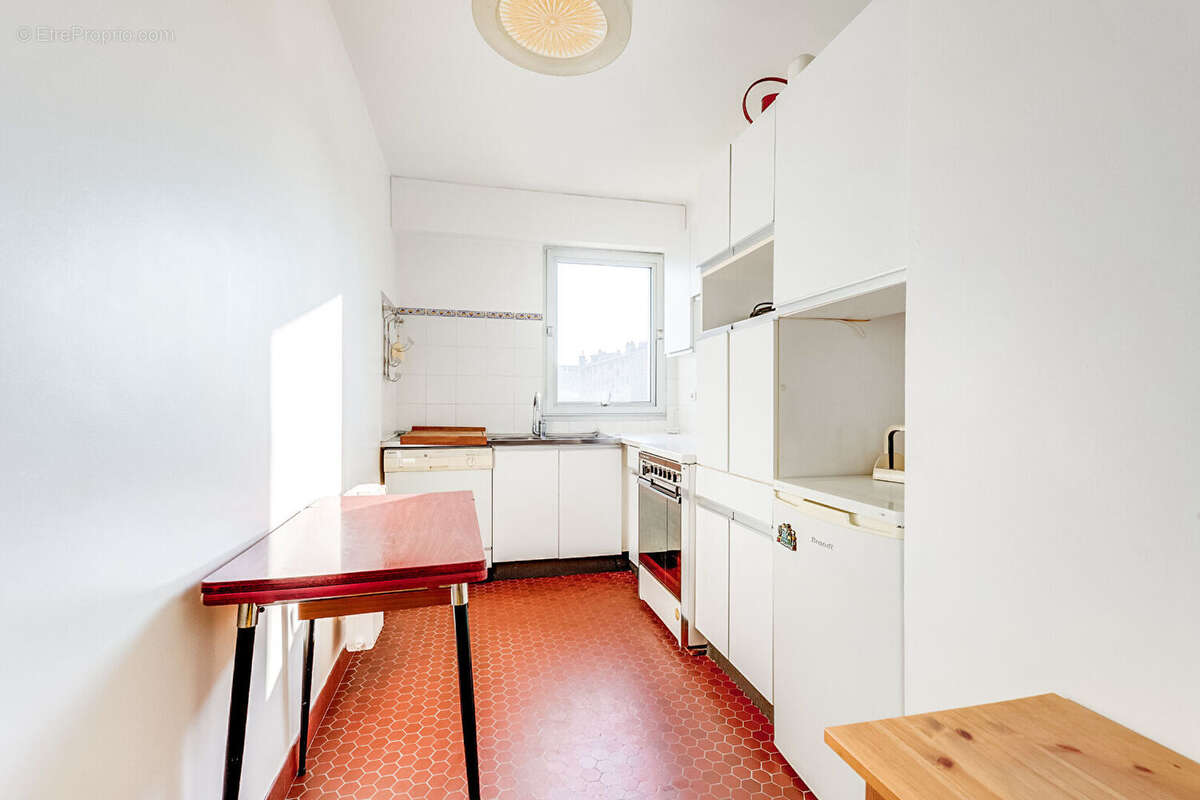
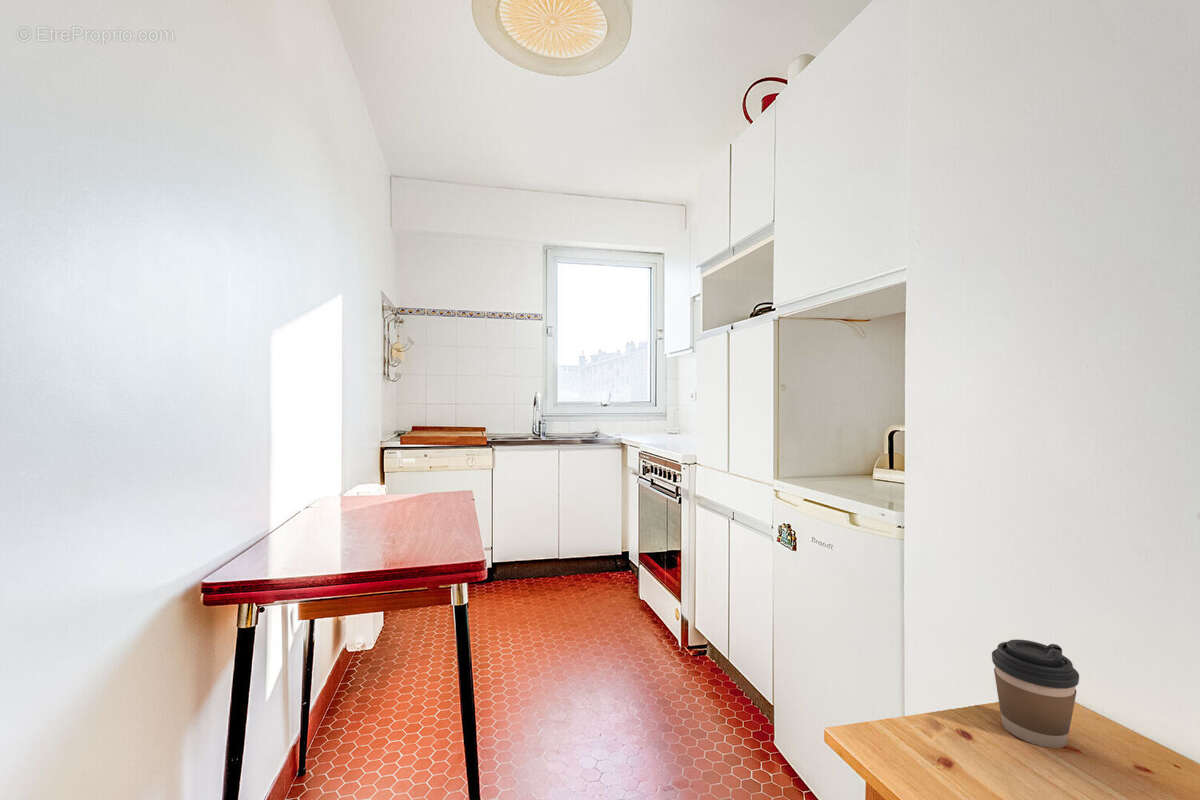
+ coffee cup [991,639,1080,749]
